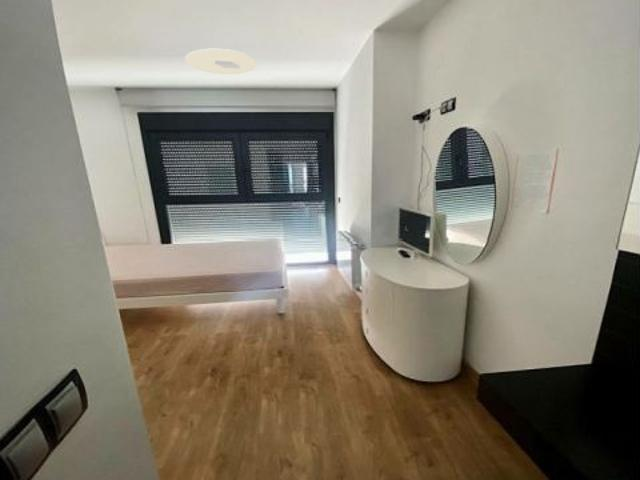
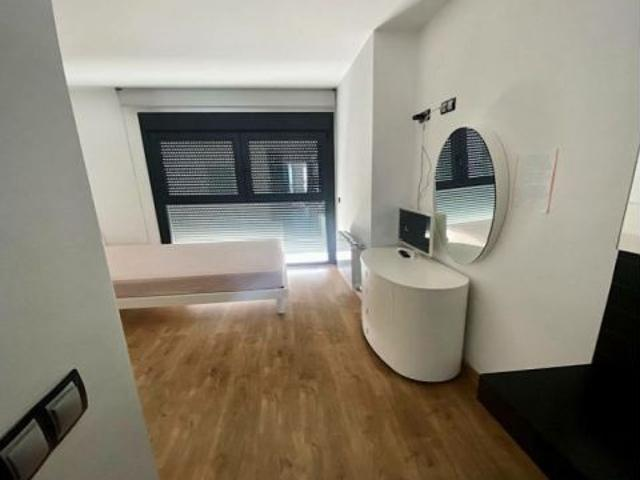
- ceiling light [184,48,258,75]
